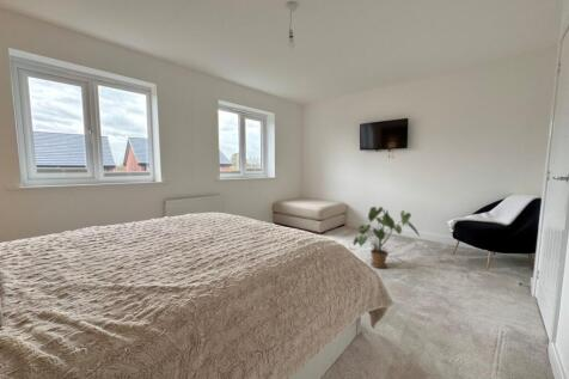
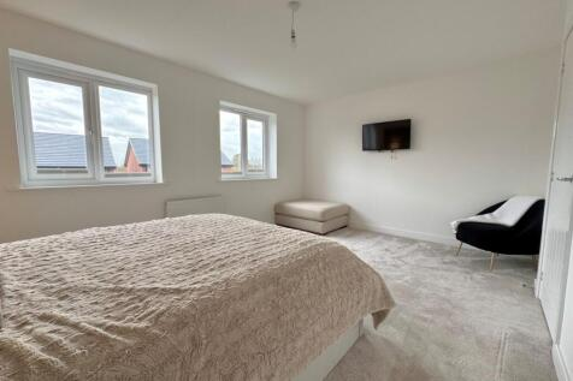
- house plant [351,206,421,269]
